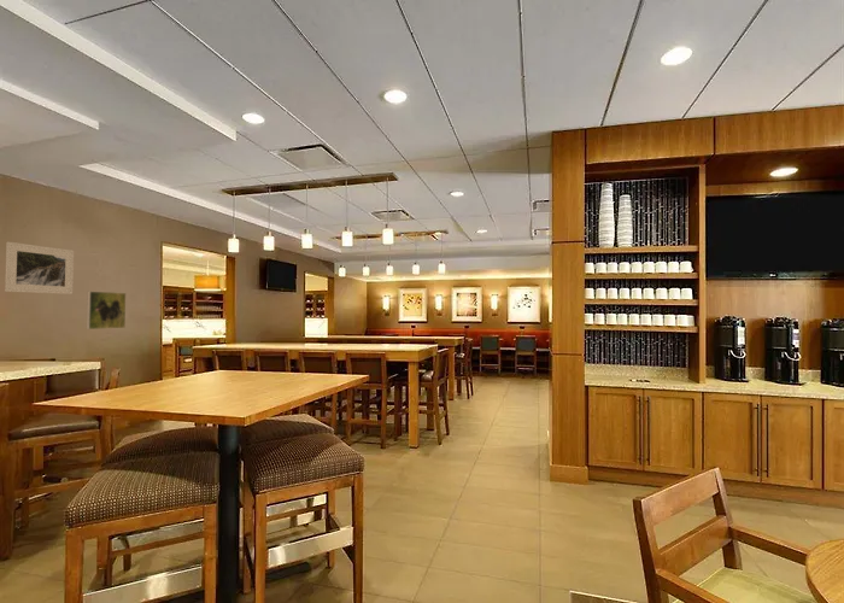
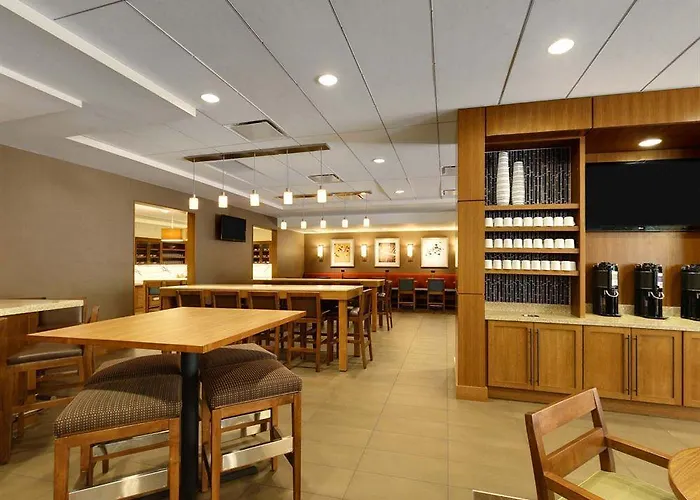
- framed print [86,291,128,330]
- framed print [4,241,75,295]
